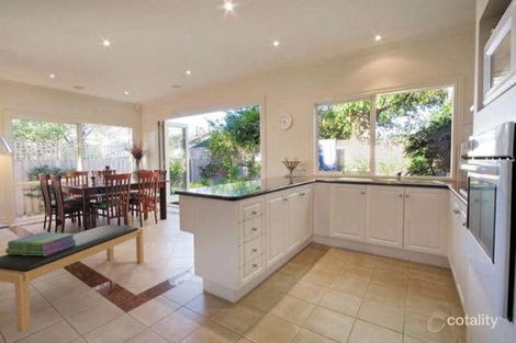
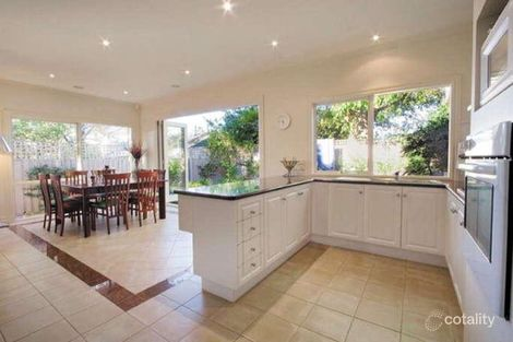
- bench [0,224,145,332]
- stack of books [4,231,76,255]
